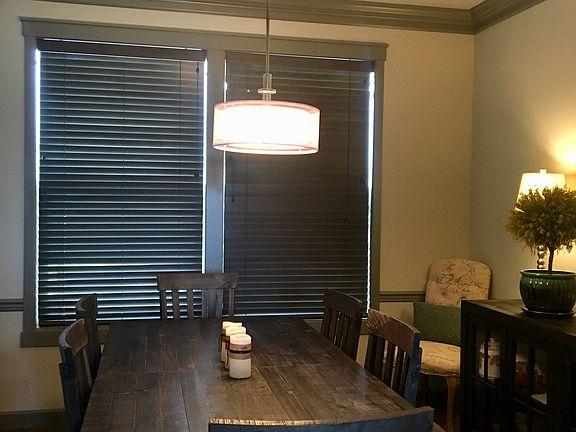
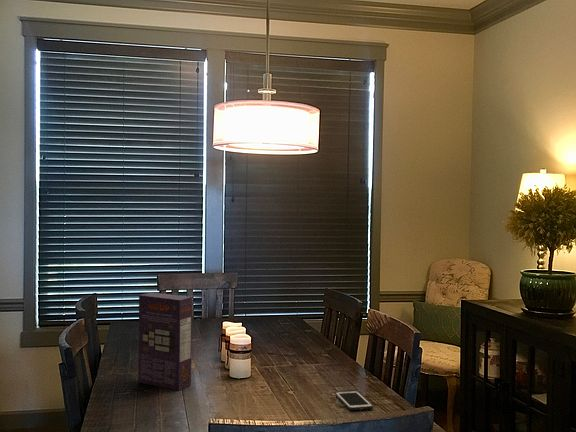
+ cereal box [137,291,193,391]
+ cell phone [334,390,374,411]
